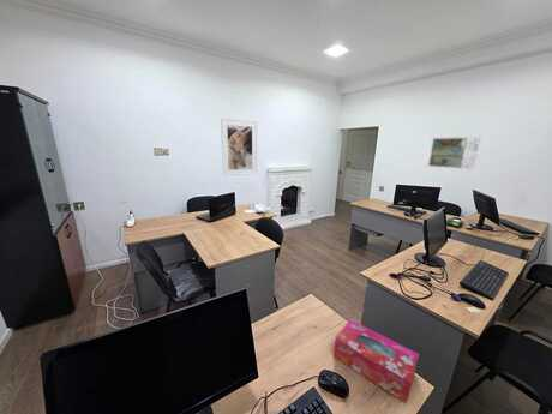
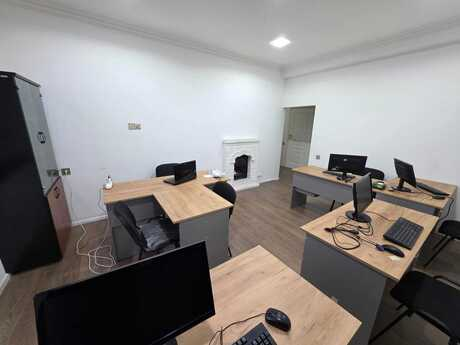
- map [426,134,484,172]
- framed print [220,116,258,176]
- tissue box [332,318,420,404]
